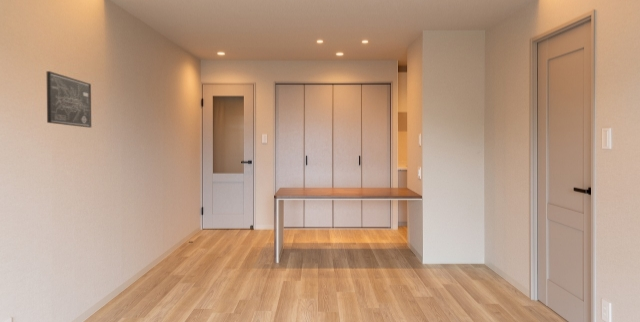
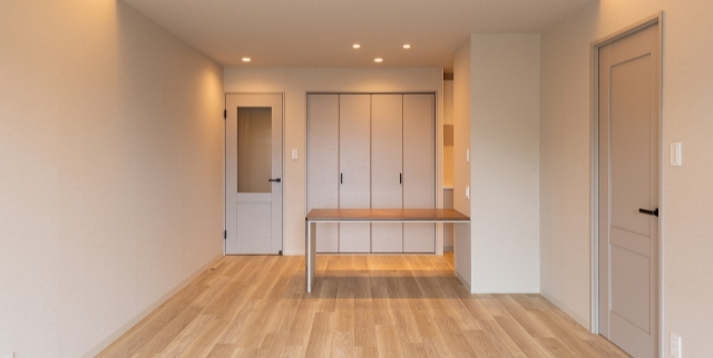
- wall art [46,70,92,128]
